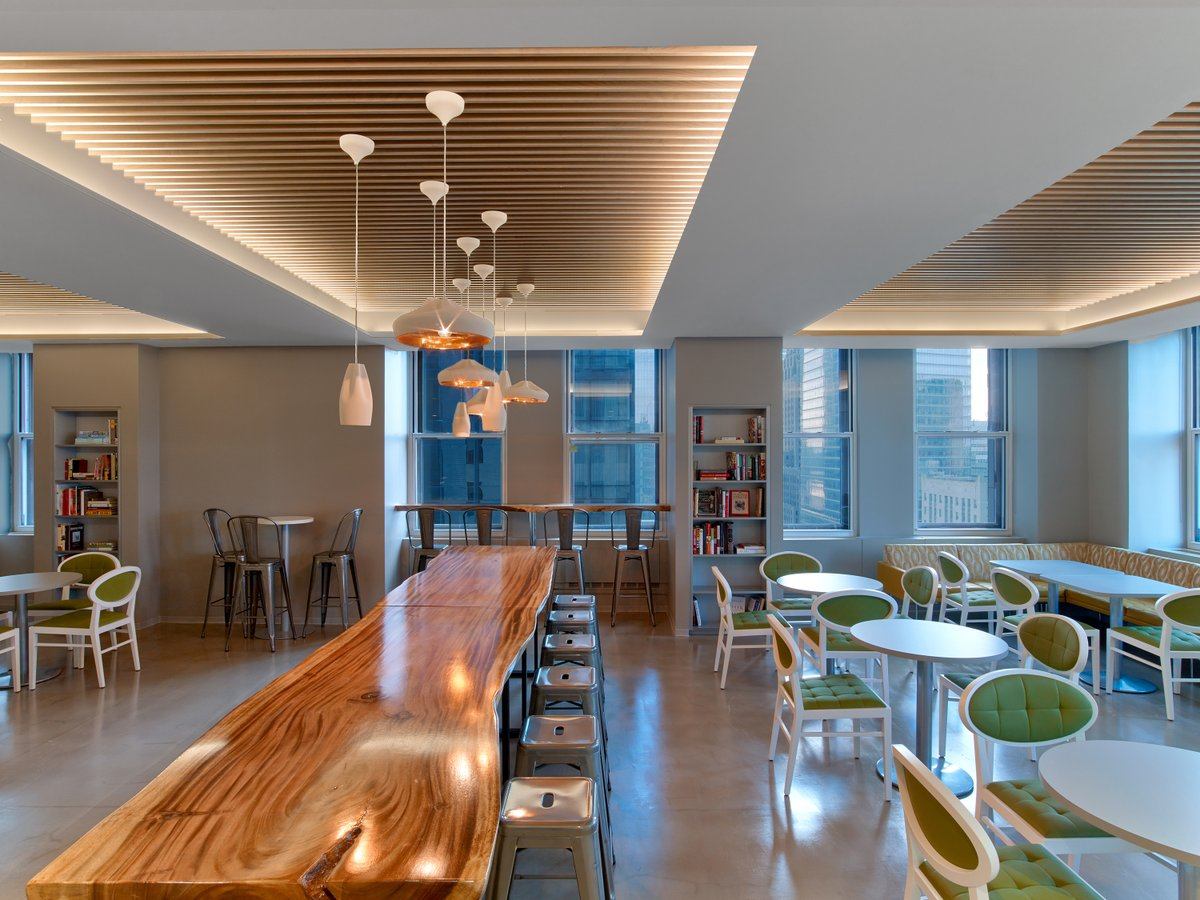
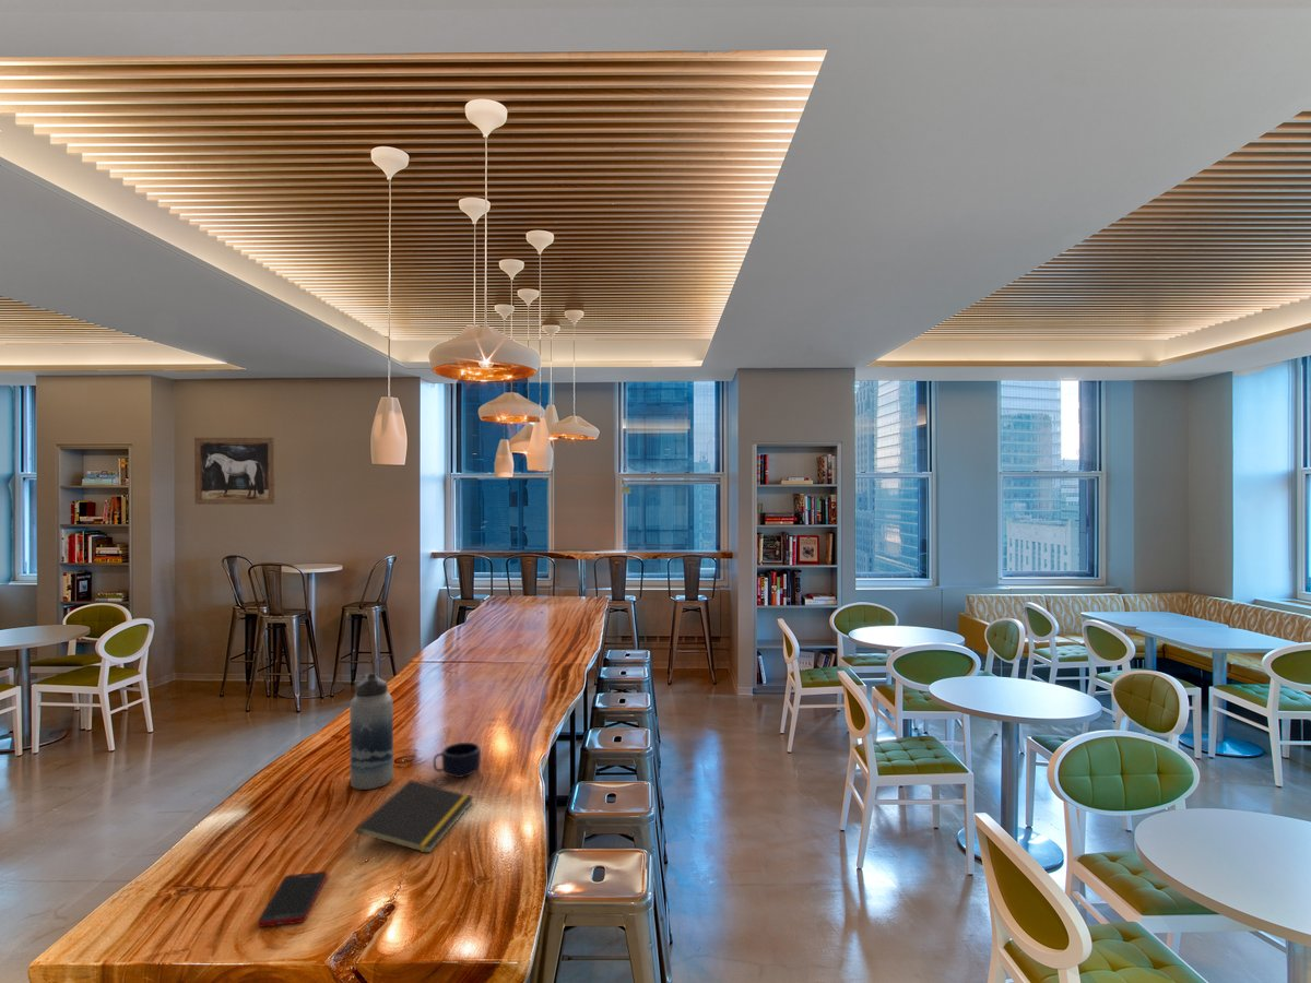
+ water bottle [349,672,394,791]
+ cell phone [257,871,328,928]
+ notepad [355,779,475,854]
+ wall art [193,437,276,506]
+ mug [433,742,482,779]
